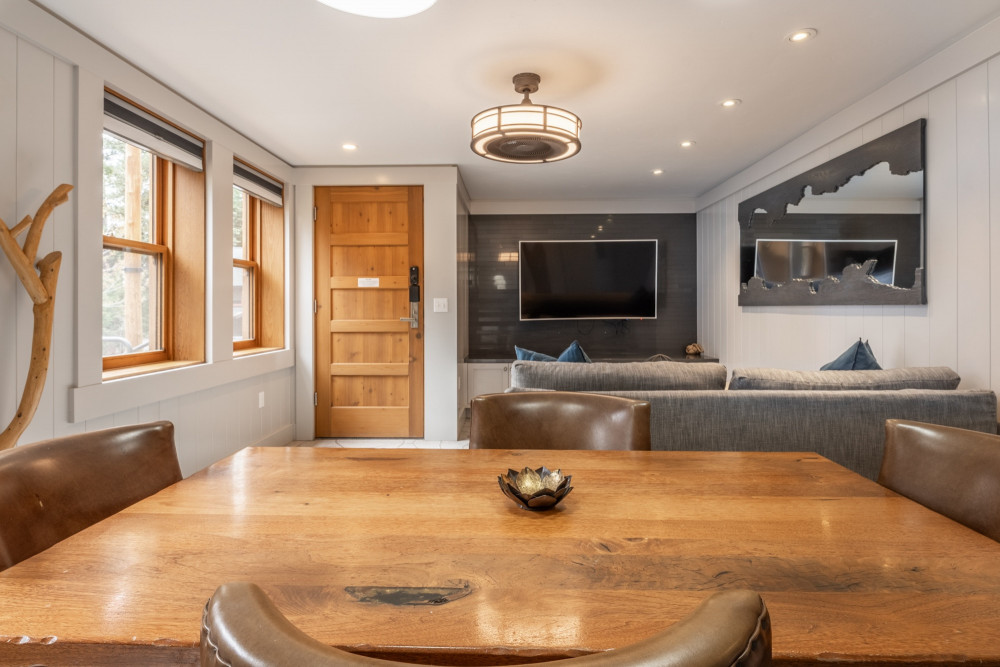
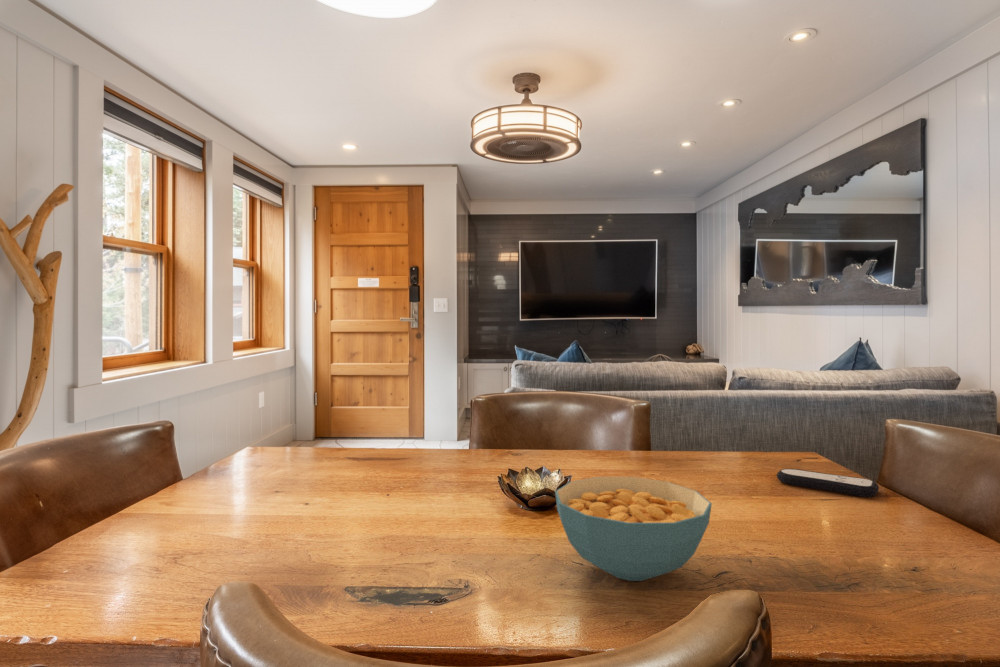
+ cereal bowl [554,476,713,582]
+ remote control [776,468,880,498]
